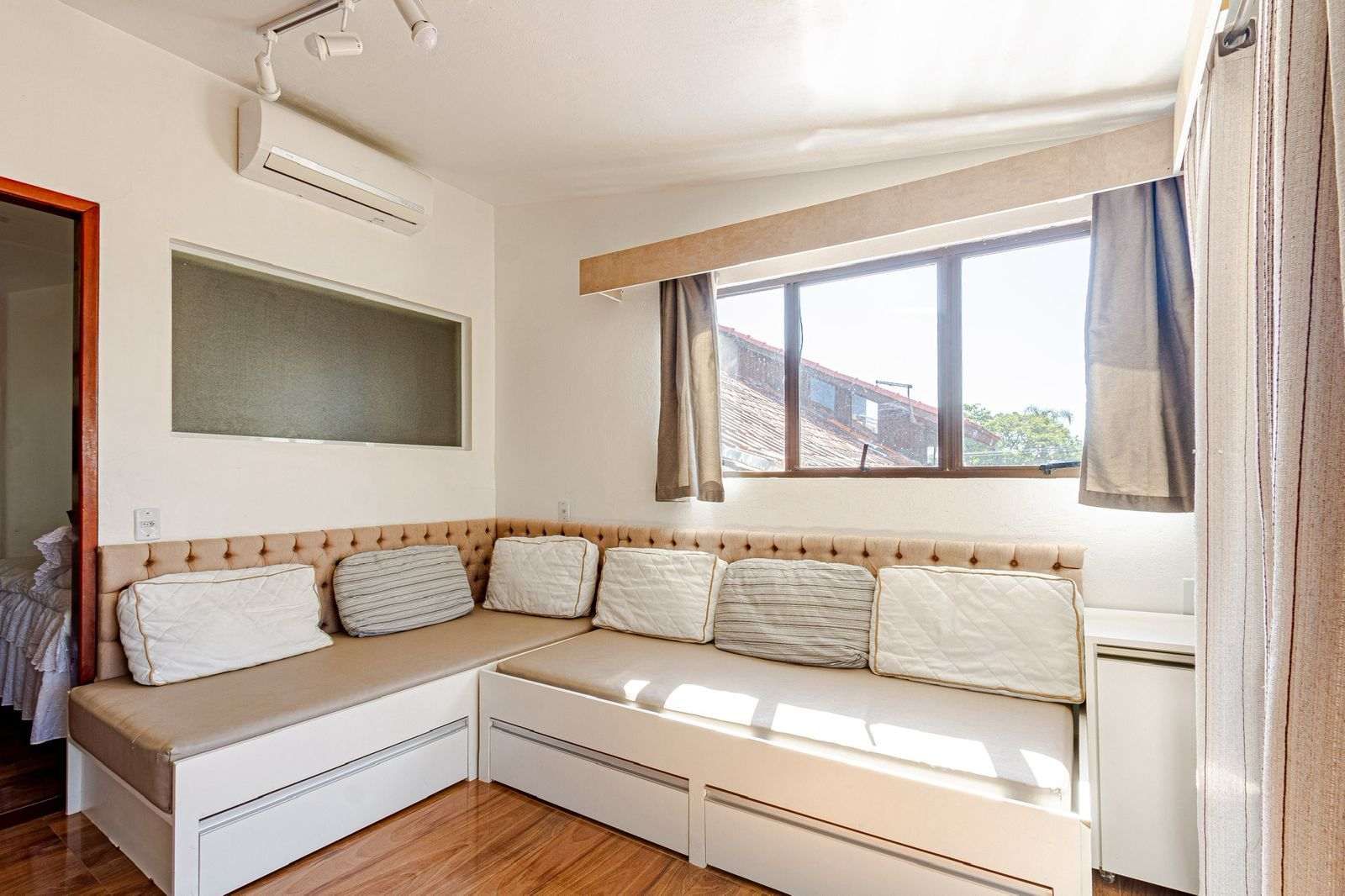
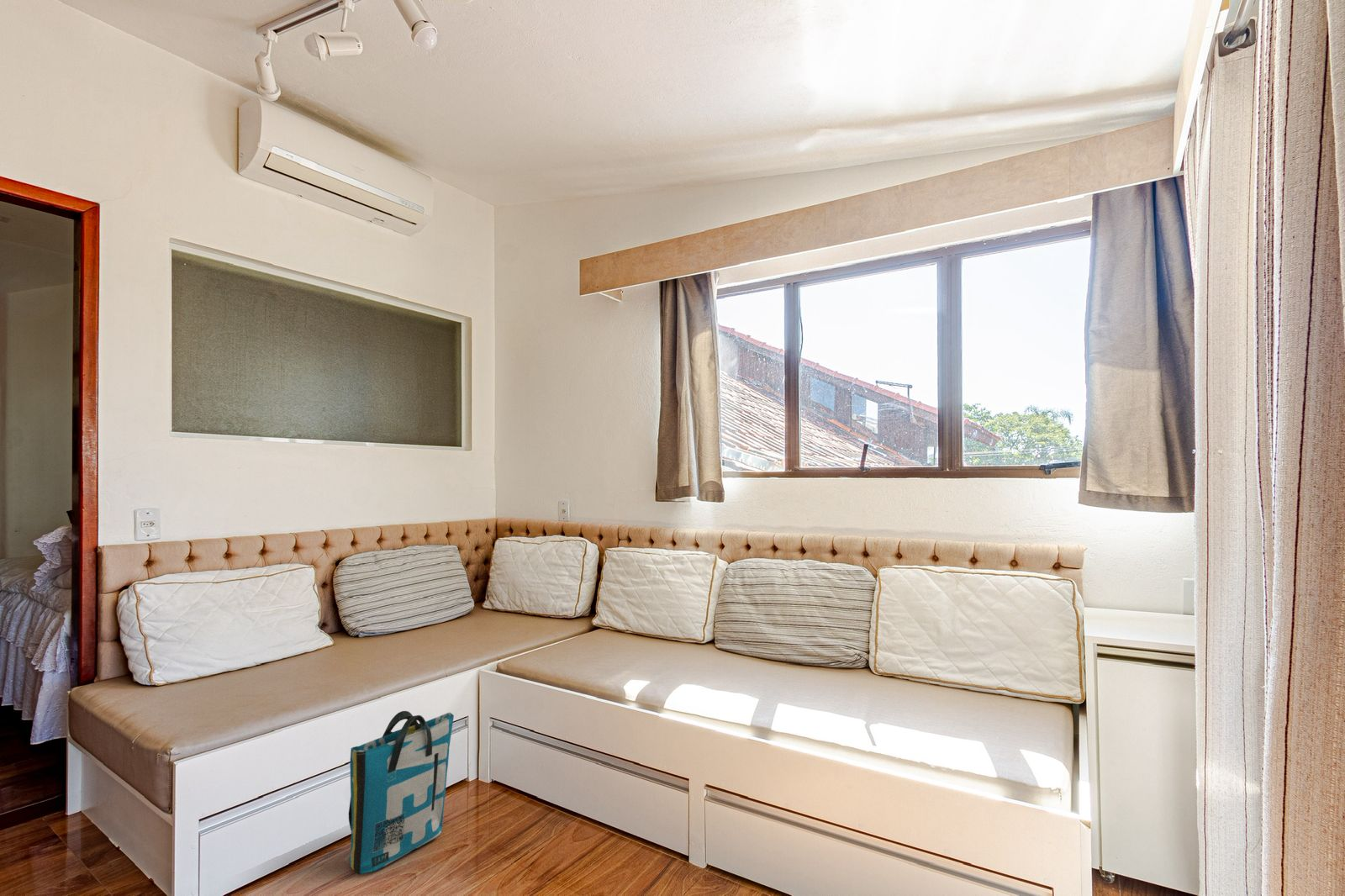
+ tote bag [348,710,455,875]
